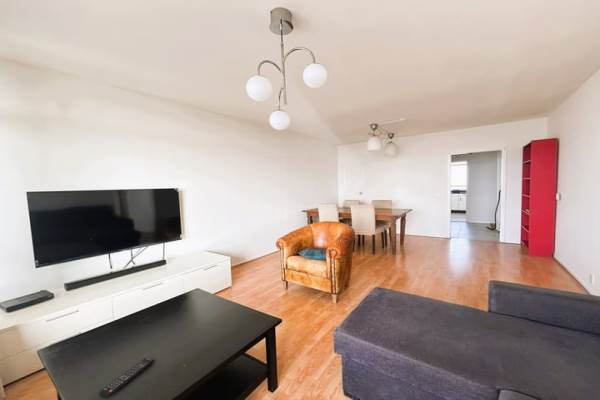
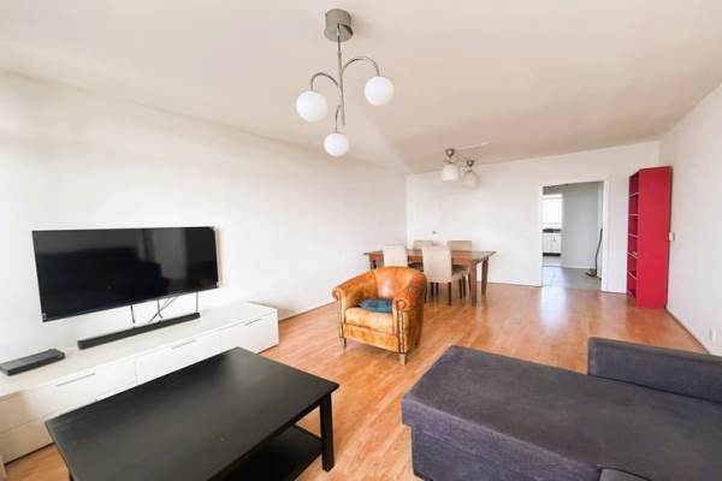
- remote control [98,357,156,400]
